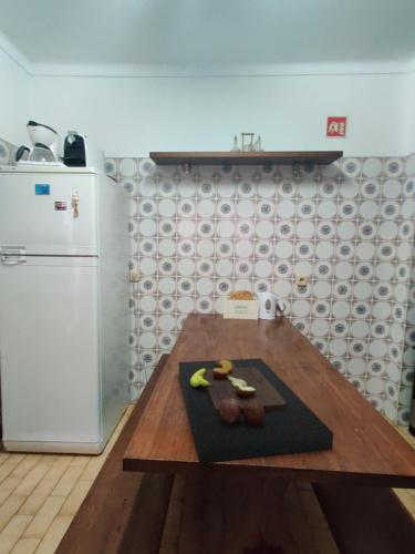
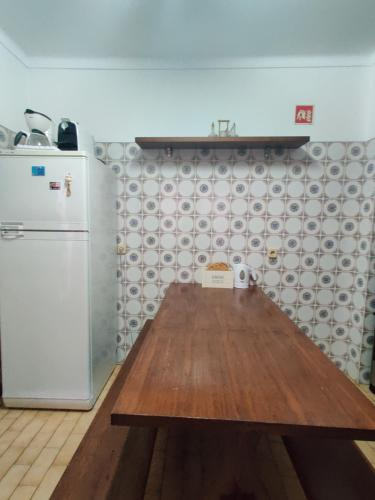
- cutting board [178,358,334,465]
